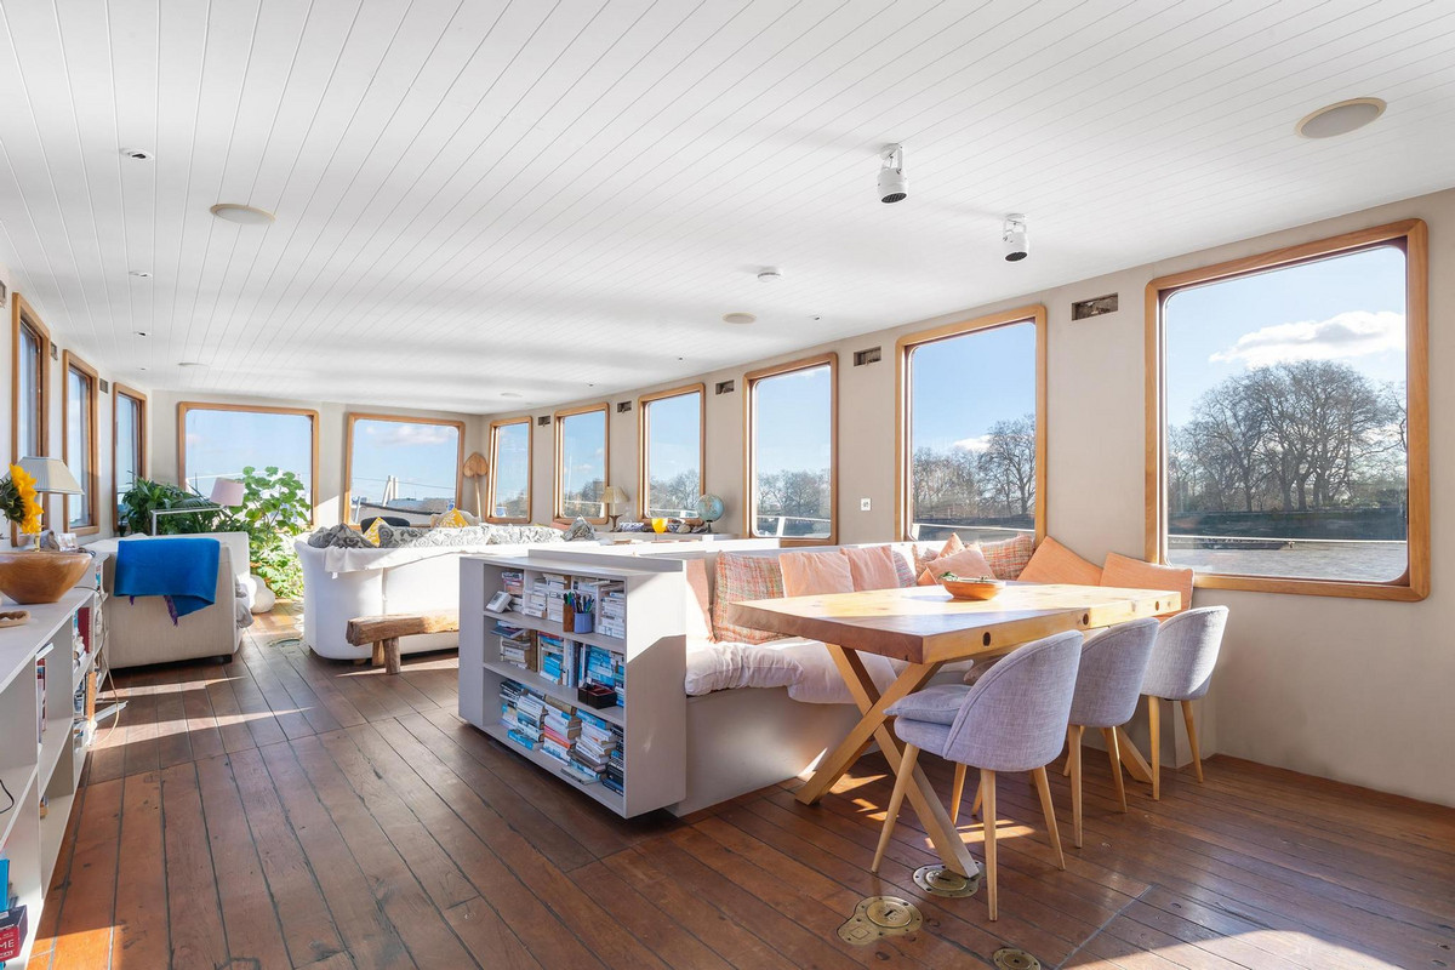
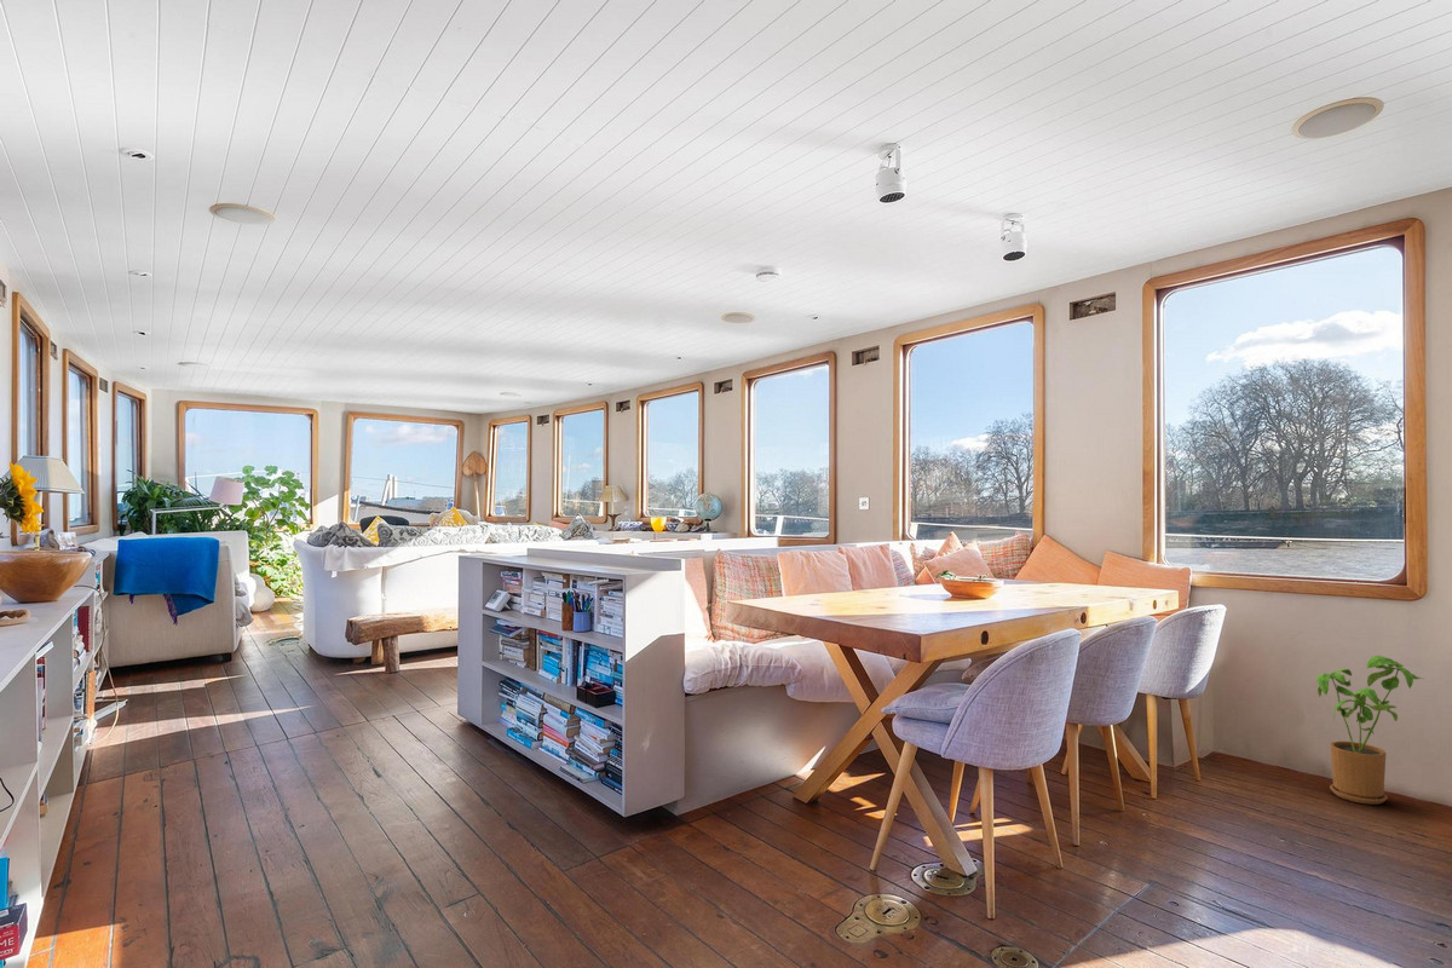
+ house plant [1315,655,1425,806]
